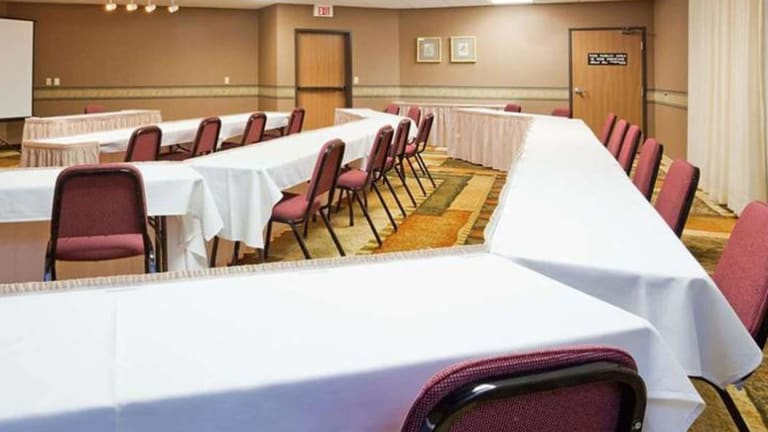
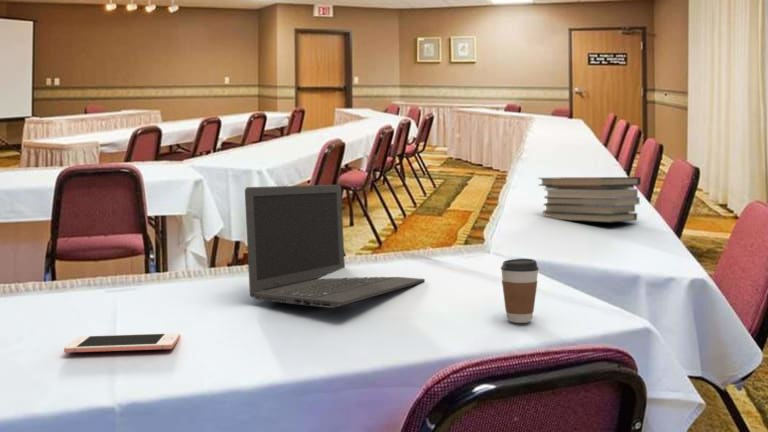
+ coffee cup [500,258,540,324]
+ book stack [538,176,642,224]
+ laptop computer [244,184,426,309]
+ cell phone [63,332,181,354]
